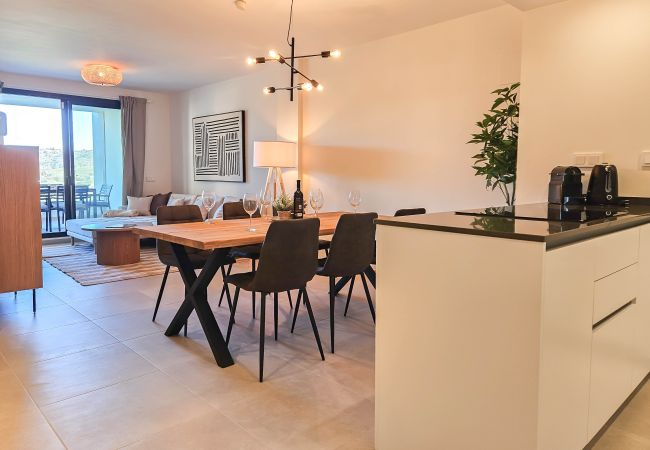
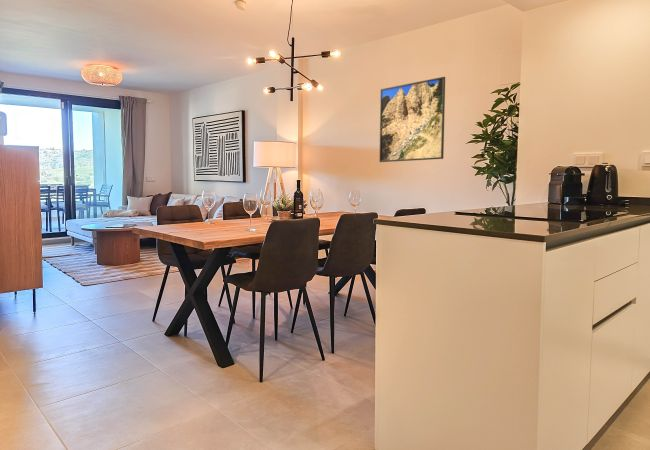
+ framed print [378,76,446,163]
